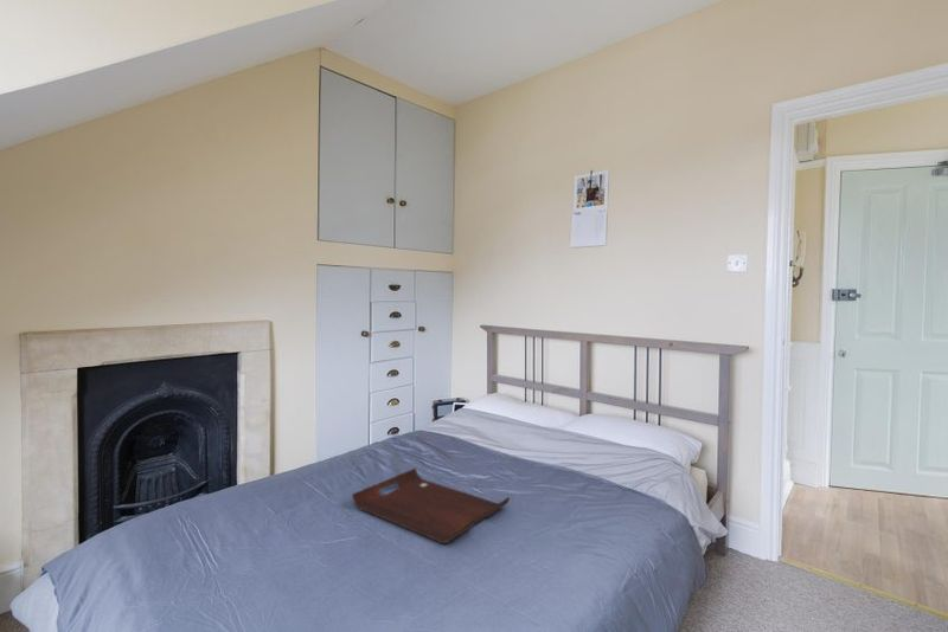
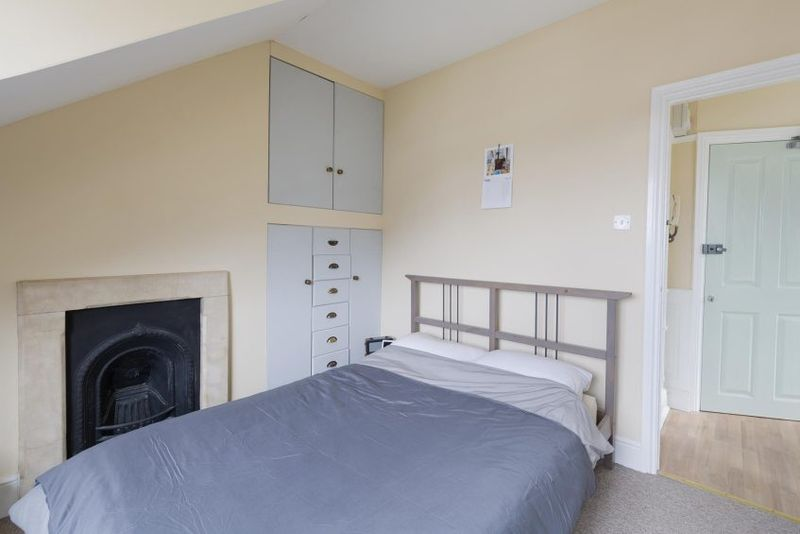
- serving tray [351,467,511,544]
